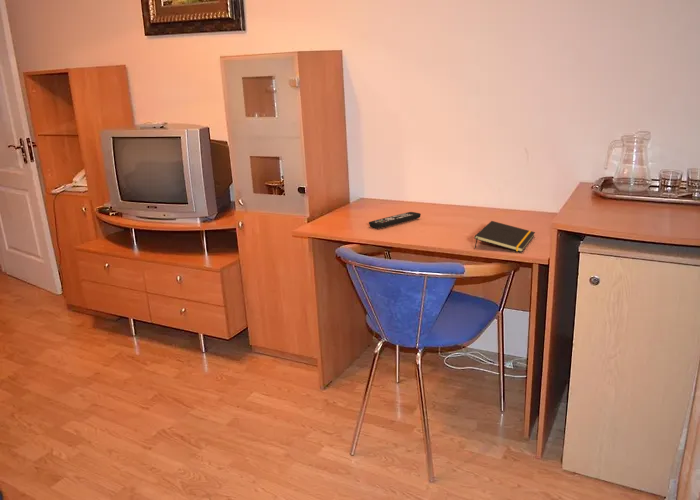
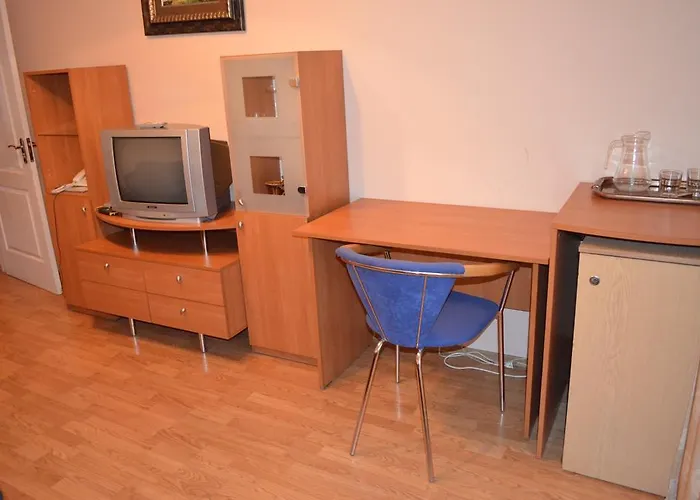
- remote control [368,211,422,229]
- notepad [474,220,536,253]
